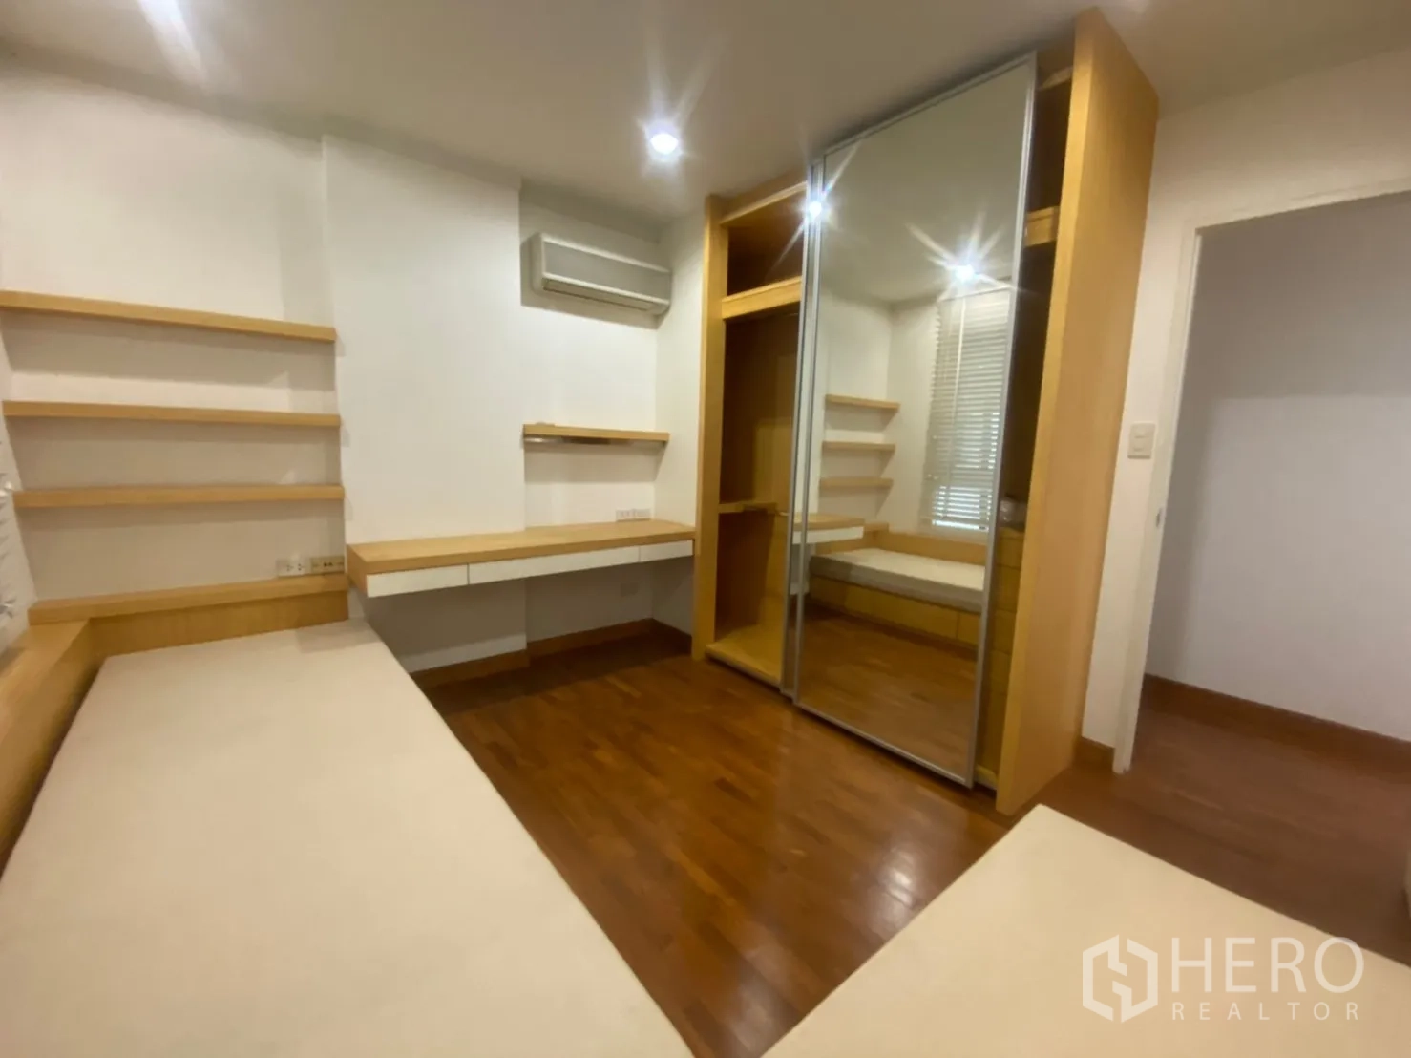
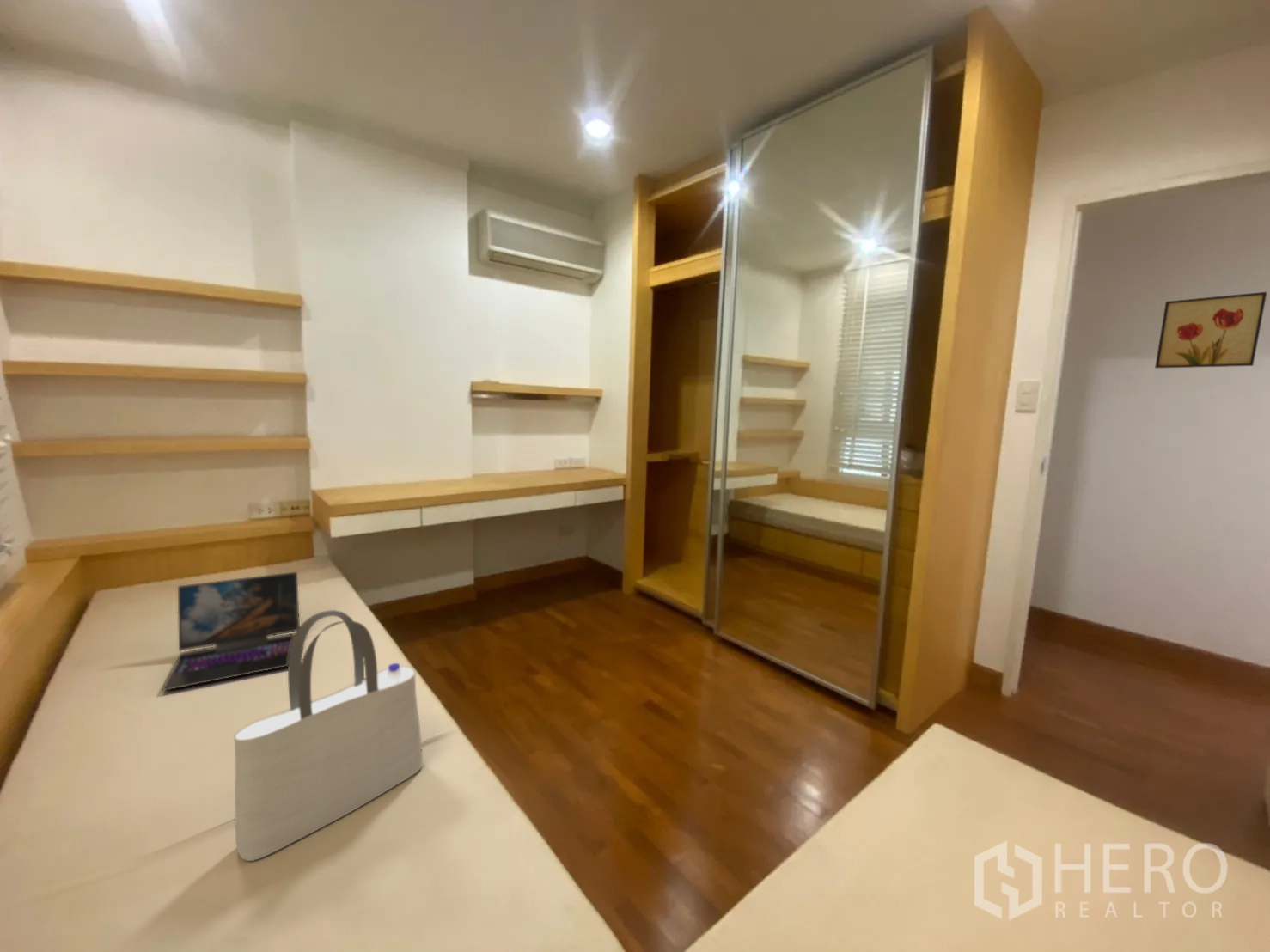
+ tote bag [233,609,424,862]
+ laptop [162,571,301,692]
+ wall art [1154,291,1267,369]
